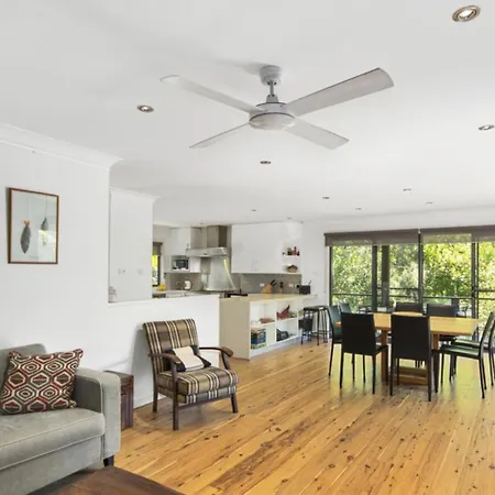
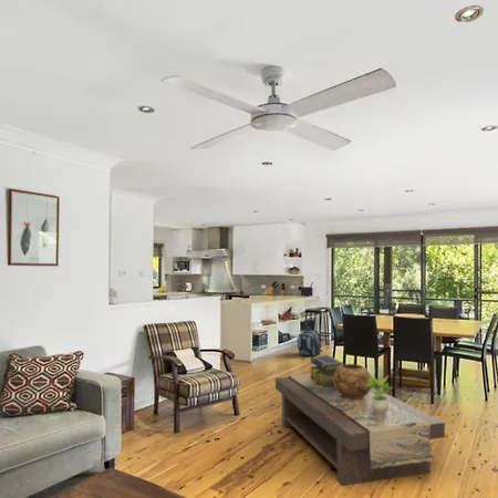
+ decorative bowl [333,363,372,398]
+ coffee table [274,373,446,487]
+ potted plant [364,374,393,414]
+ backpack [295,325,322,357]
+ stack of books [309,354,344,387]
